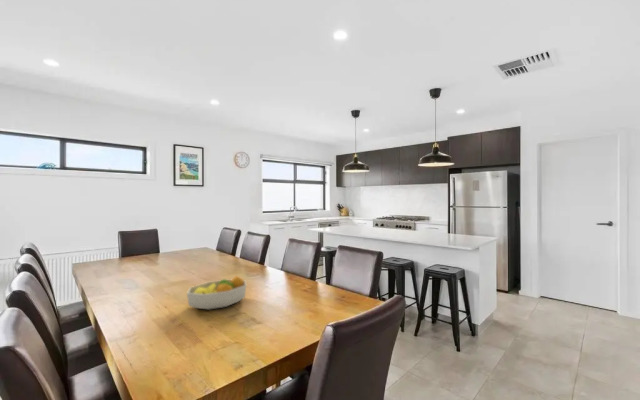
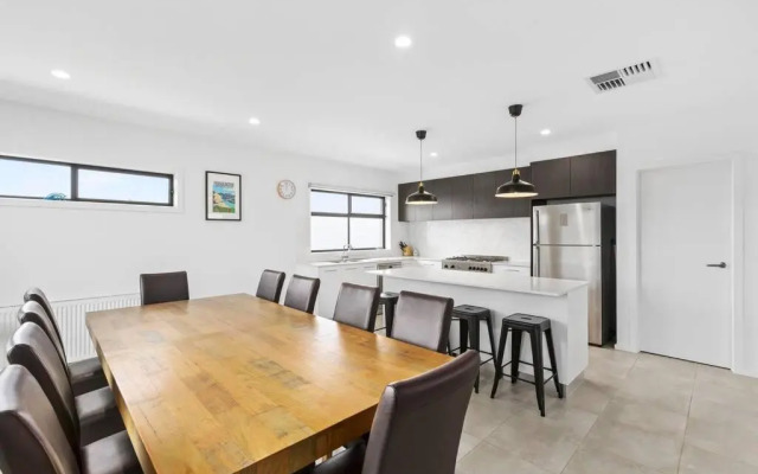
- fruit bowl [186,275,248,311]
